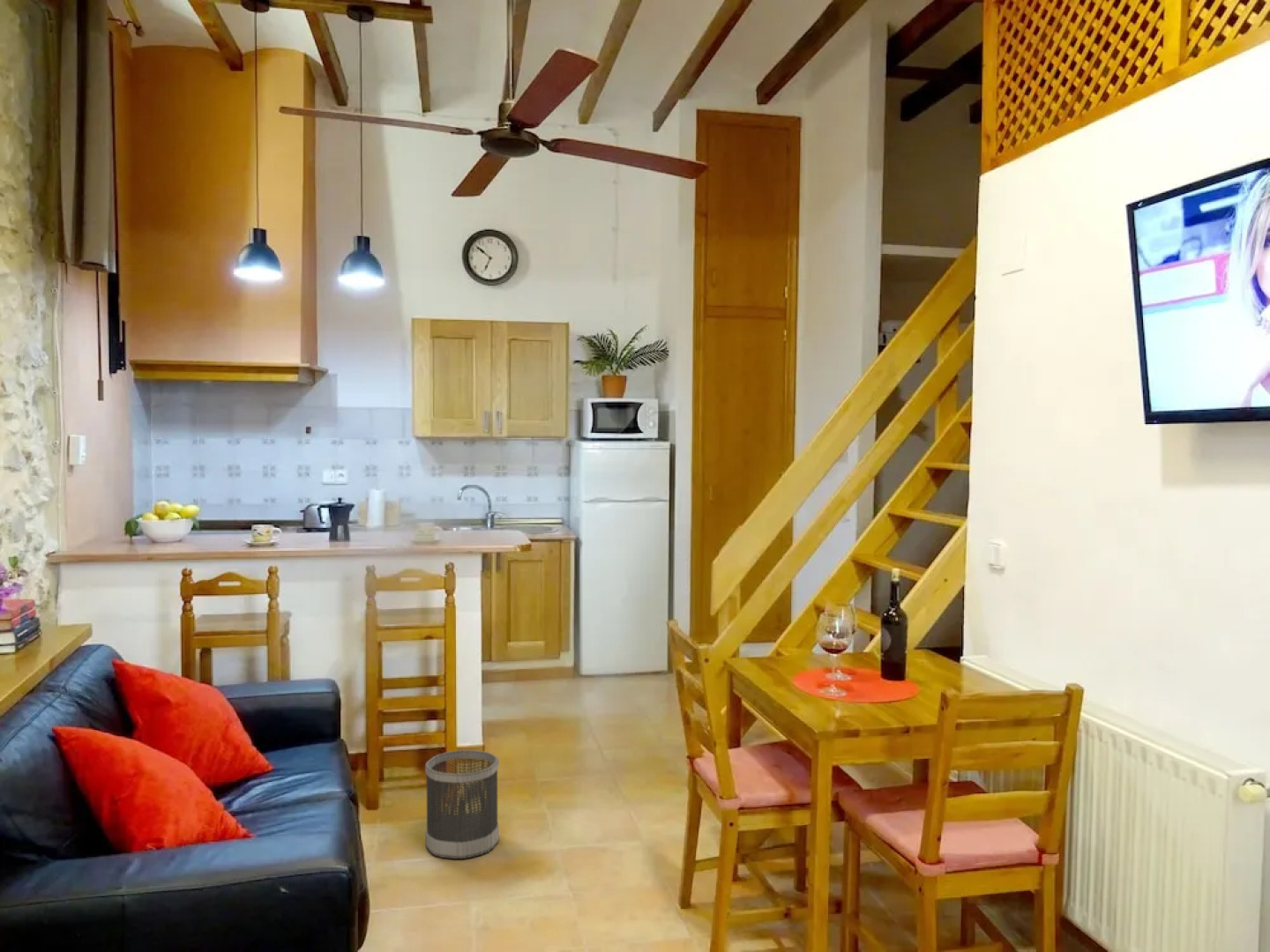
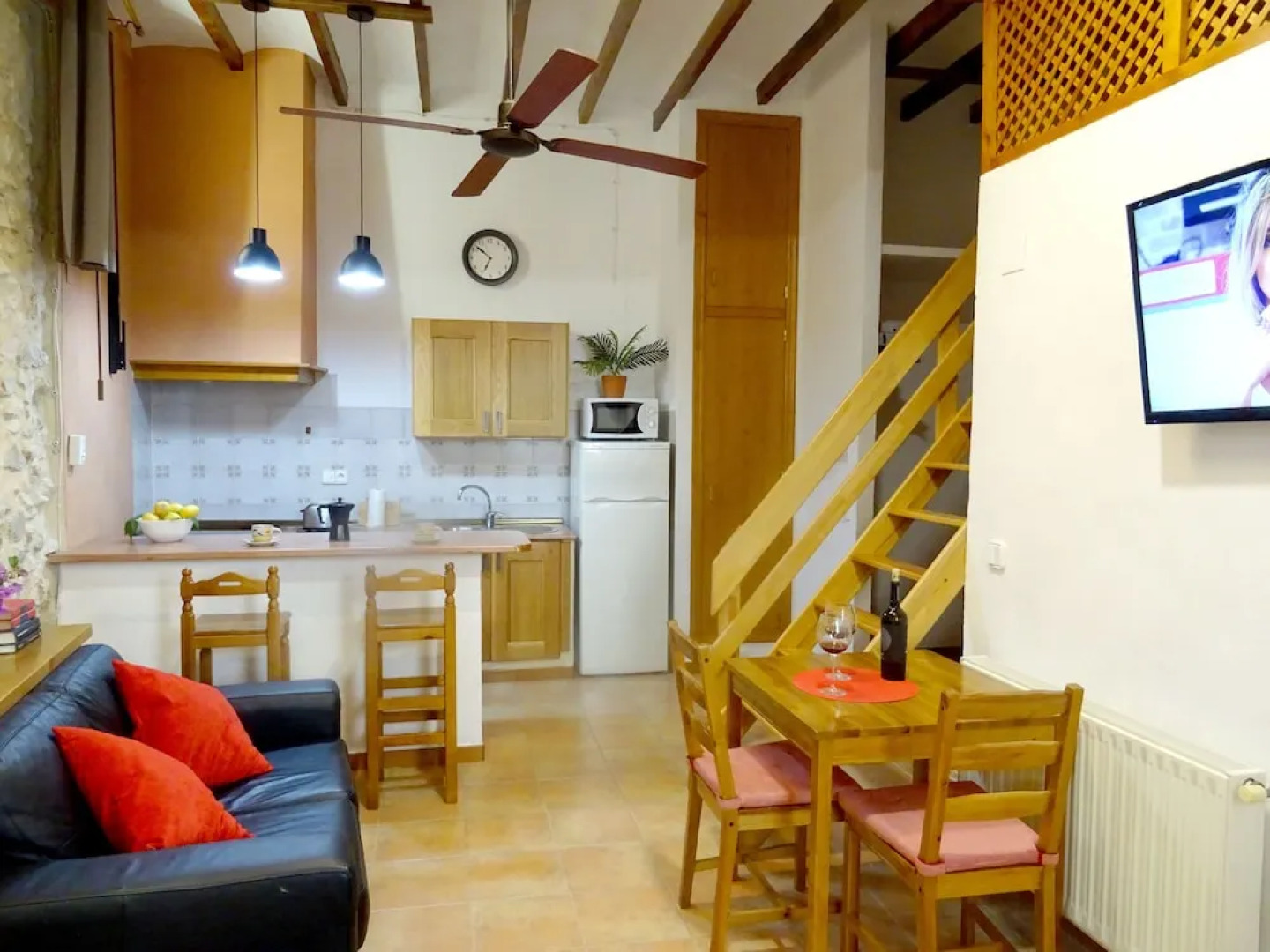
- wastebasket [424,749,500,859]
